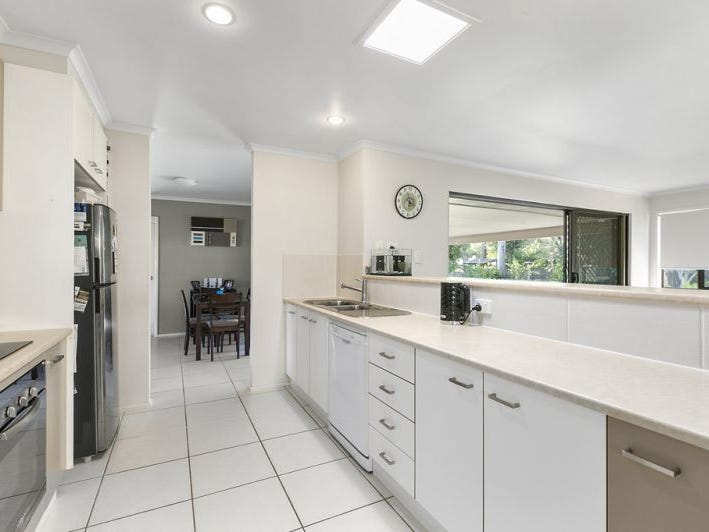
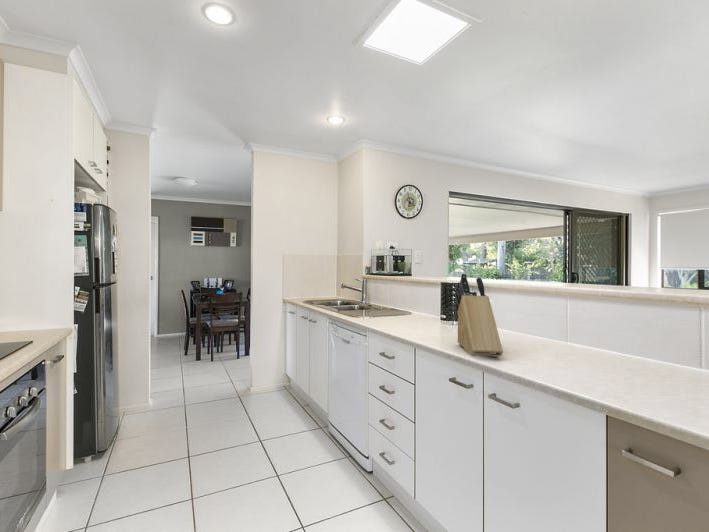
+ knife block [454,272,504,358]
